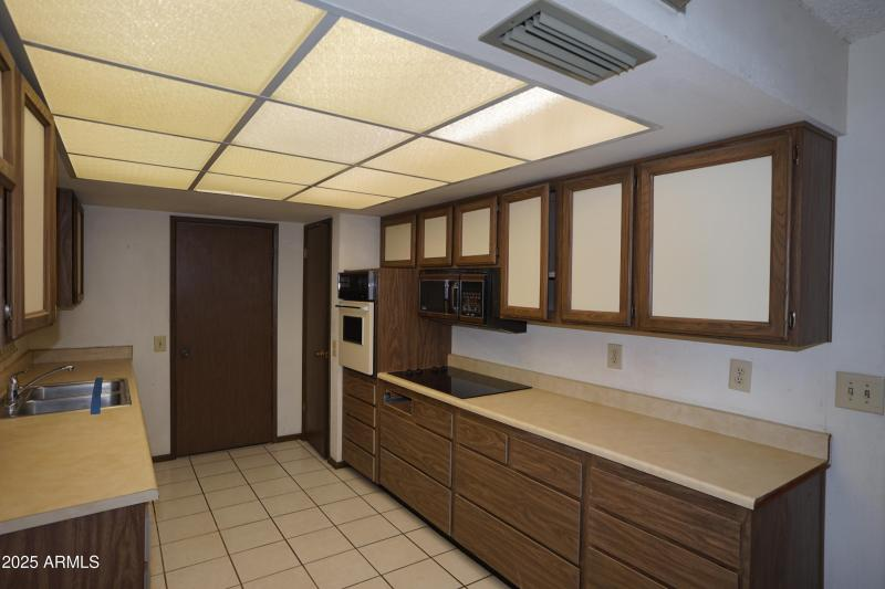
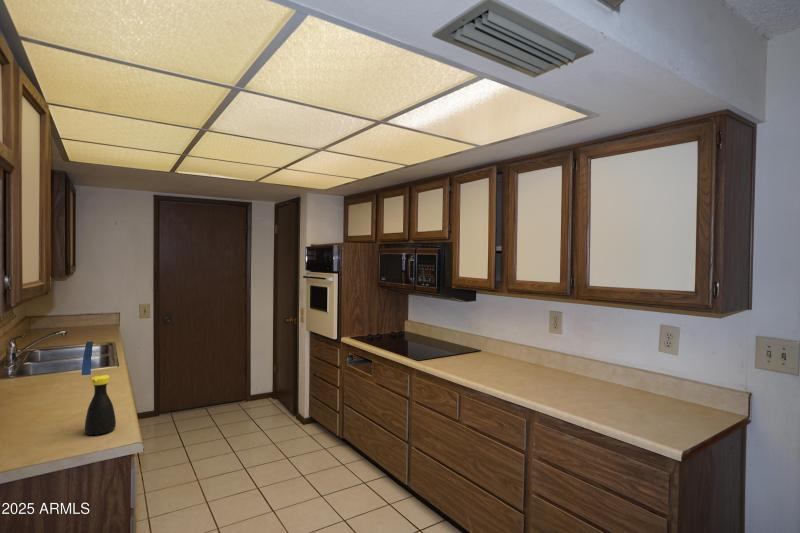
+ bottle [84,374,117,436]
